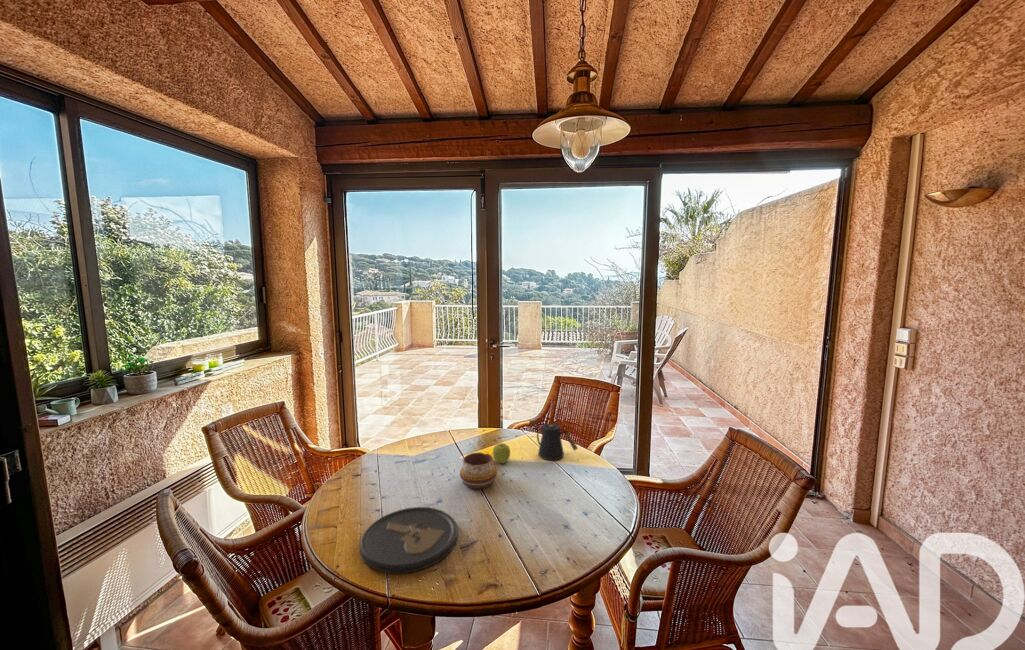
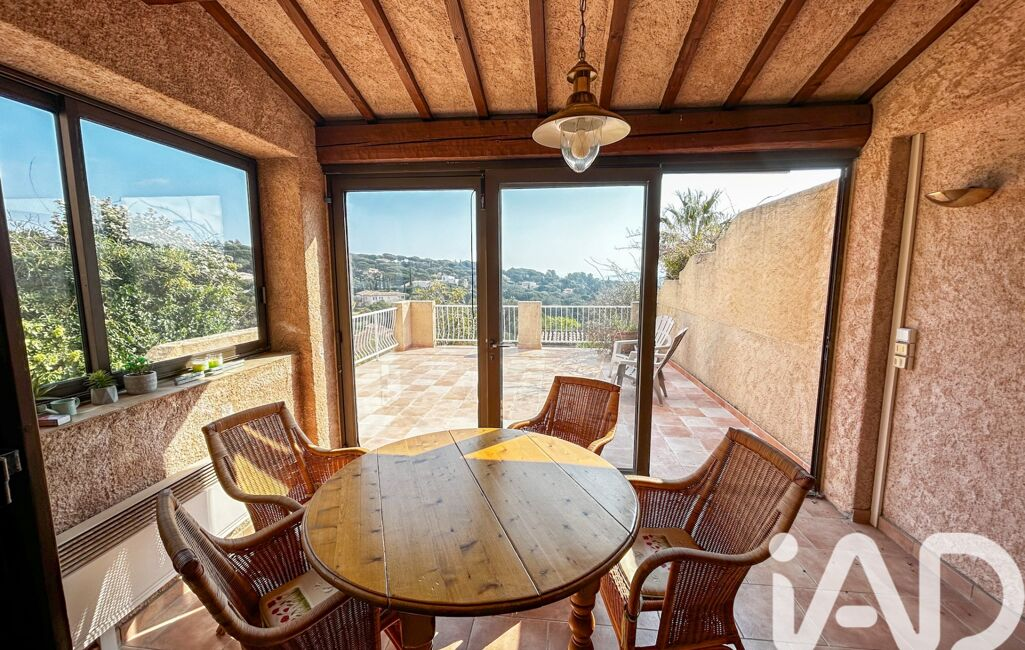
- fruit [492,442,511,464]
- kettle [530,421,579,461]
- decorative bowl [459,451,498,490]
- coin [359,506,459,574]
